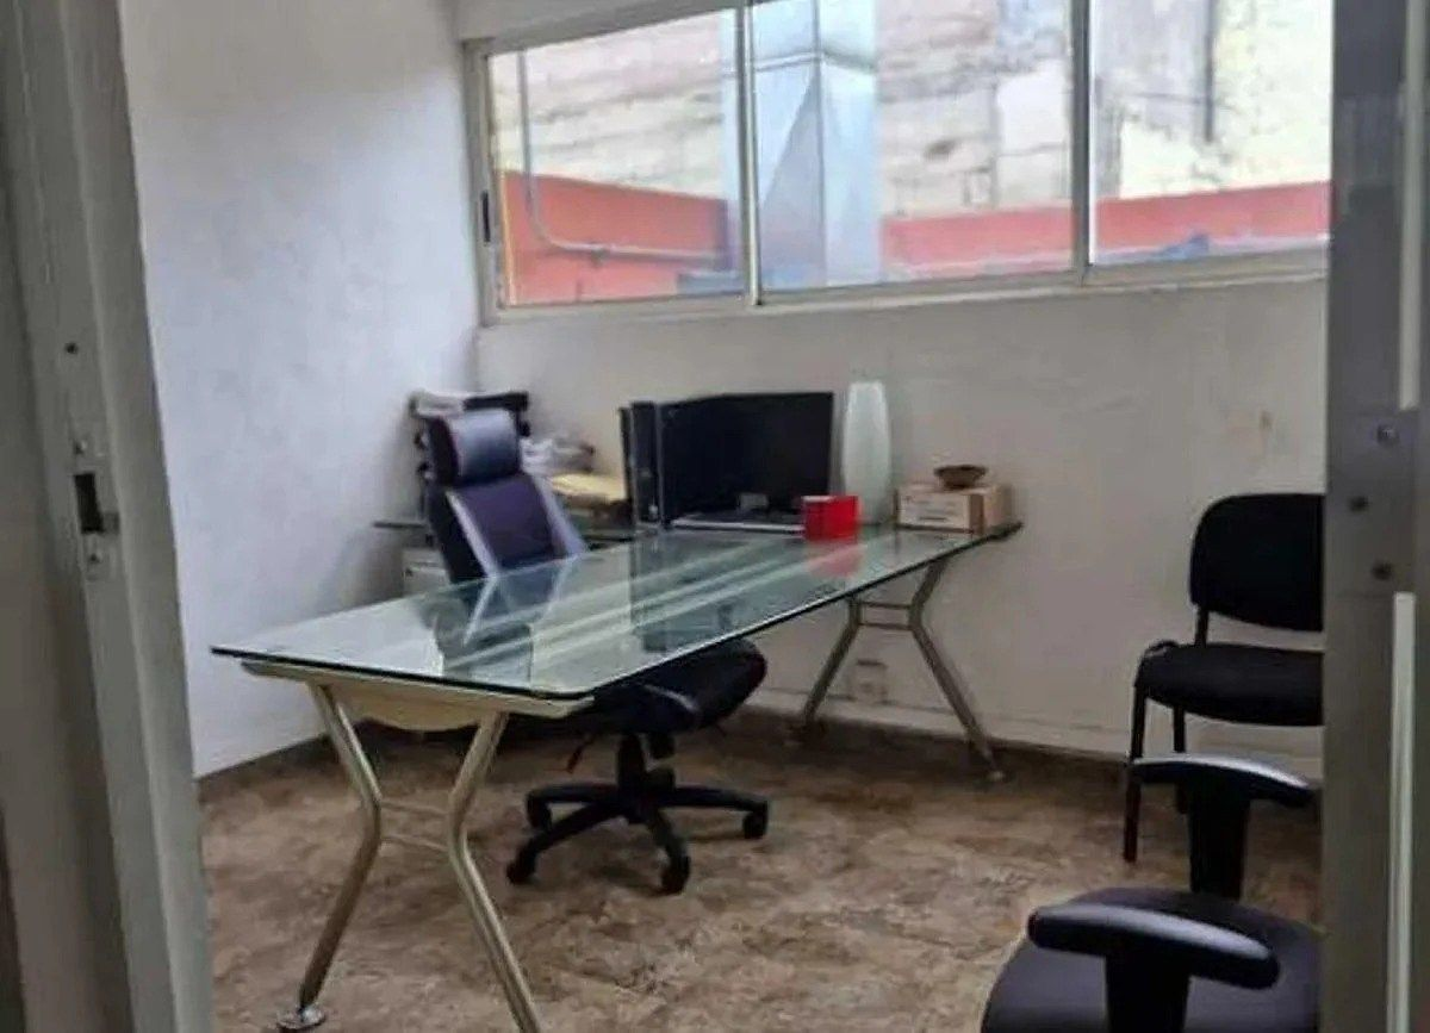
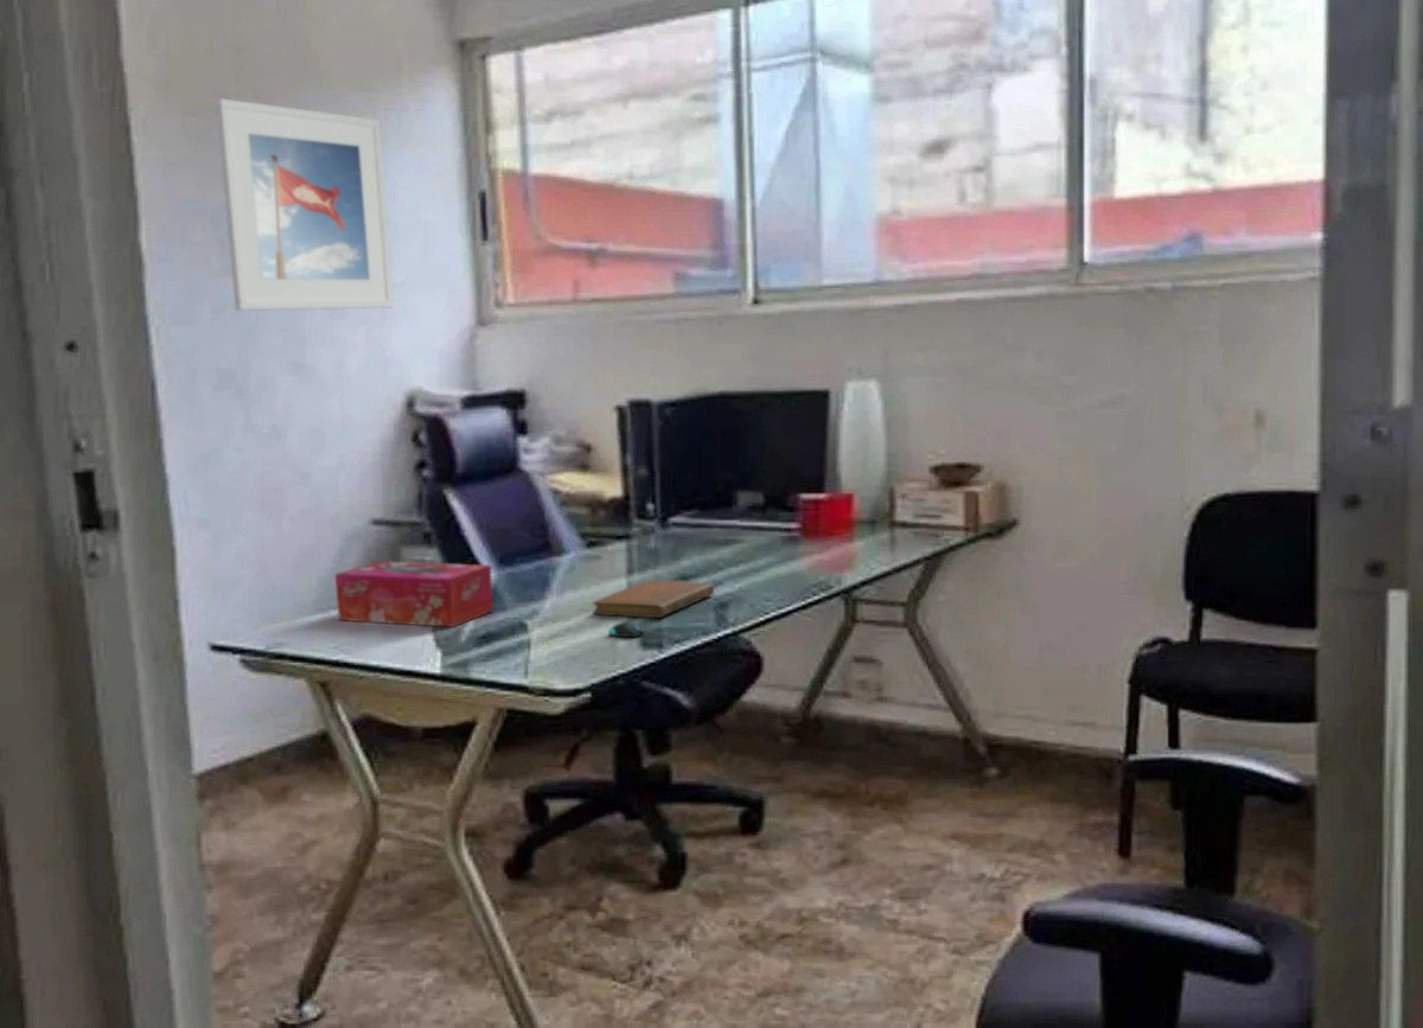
+ notebook [592,579,715,619]
+ tissue box [334,560,494,628]
+ mouse [607,620,682,641]
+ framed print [215,97,395,312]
